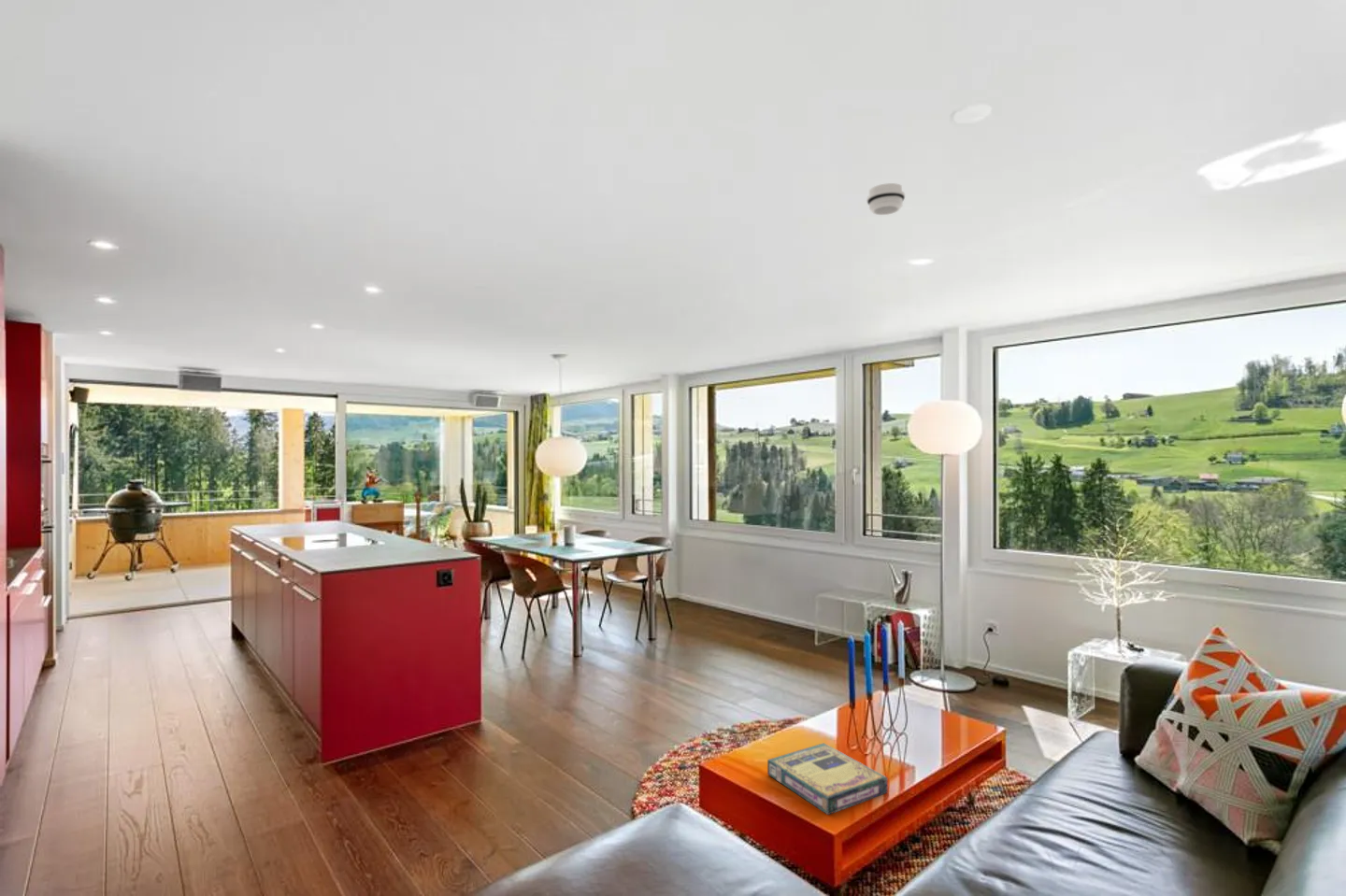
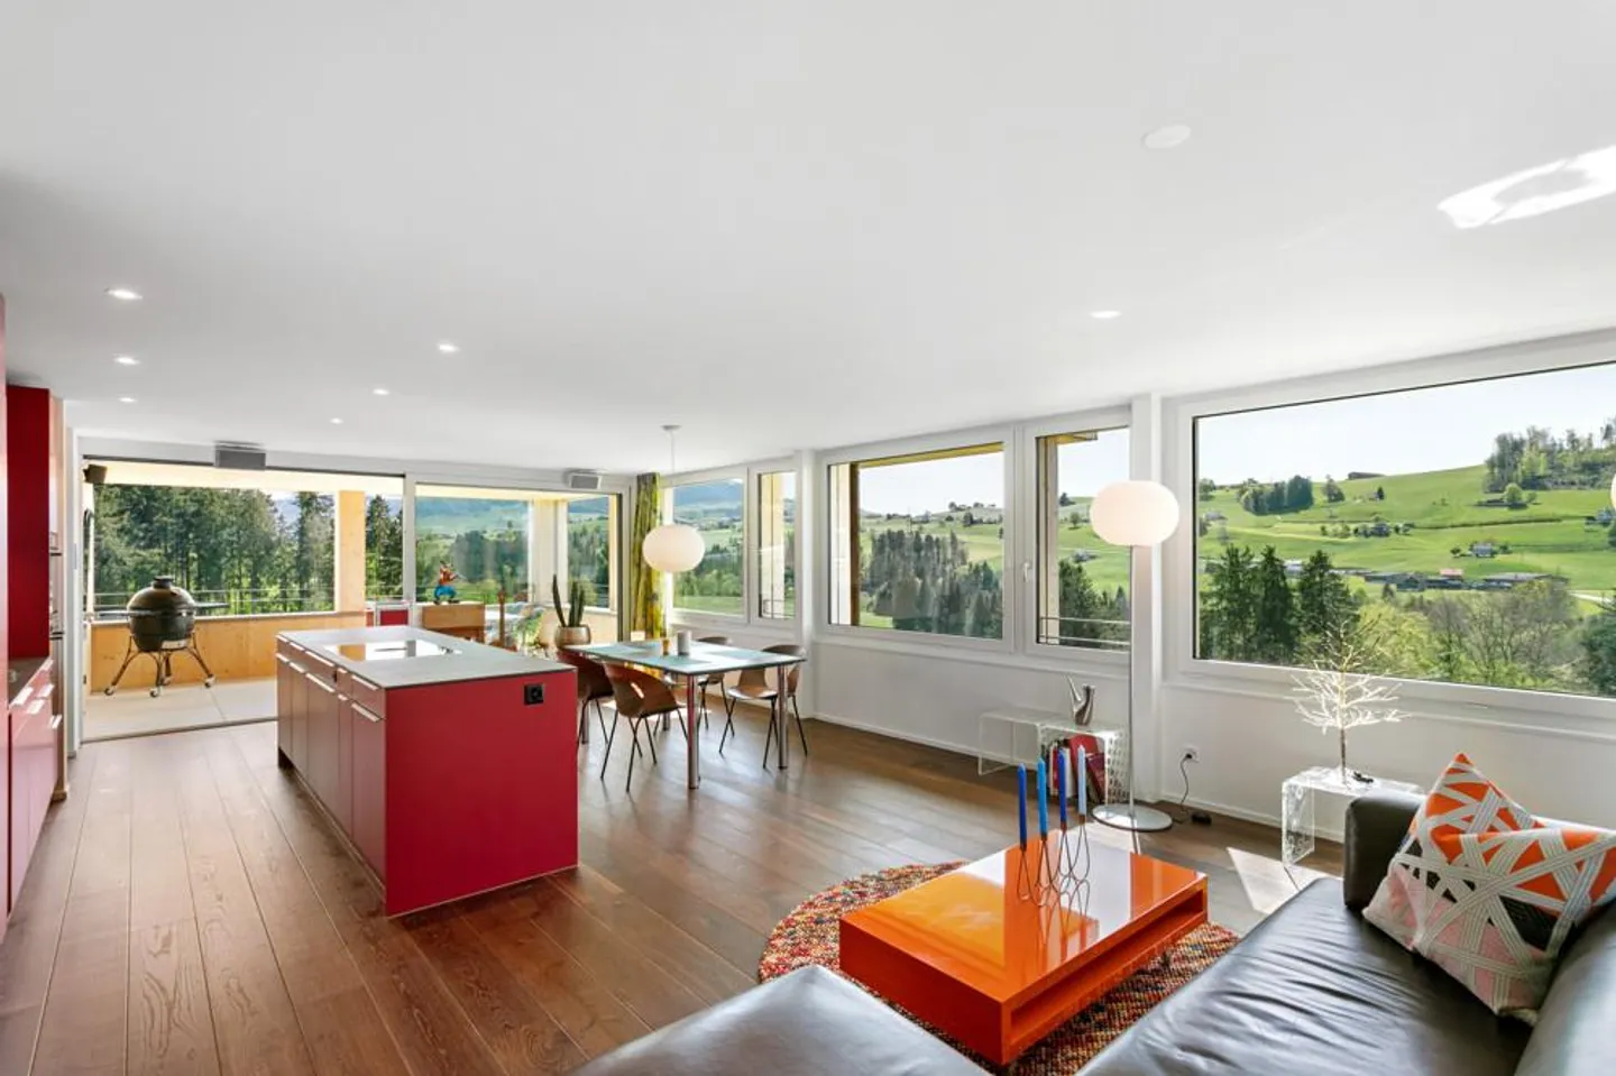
- smoke detector [866,182,906,216]
- video game box [766,742,888,816]
